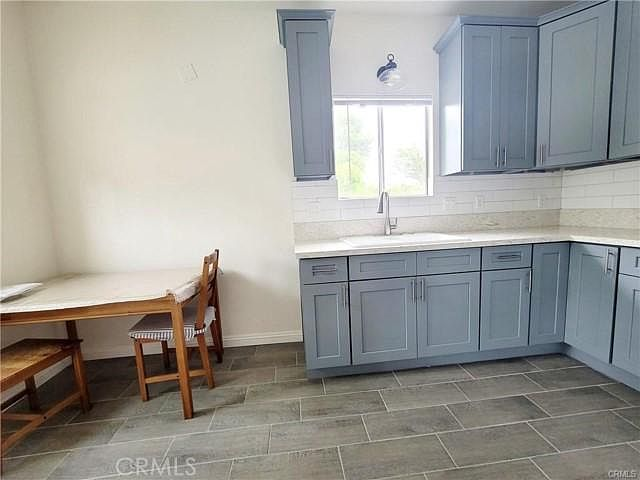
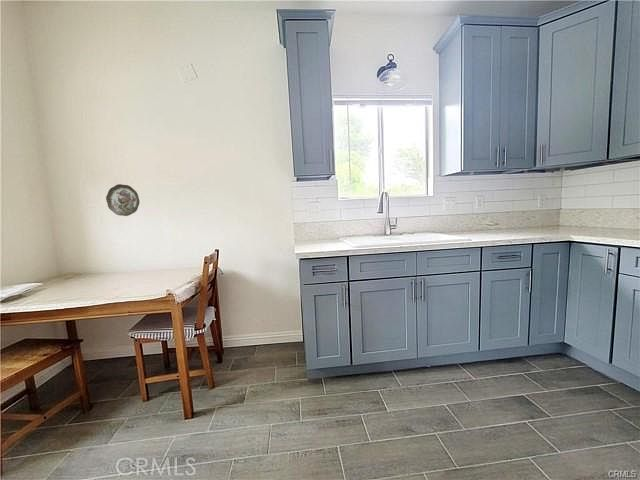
+ decorative plate [105,183,140,217]
